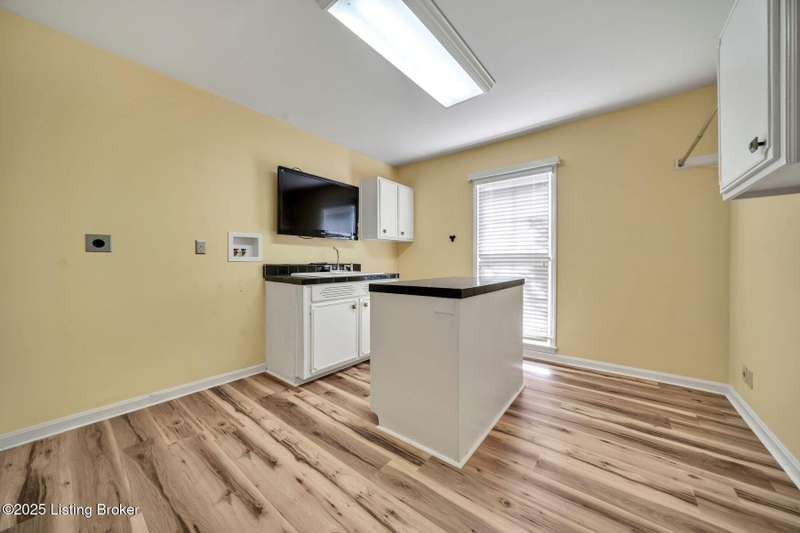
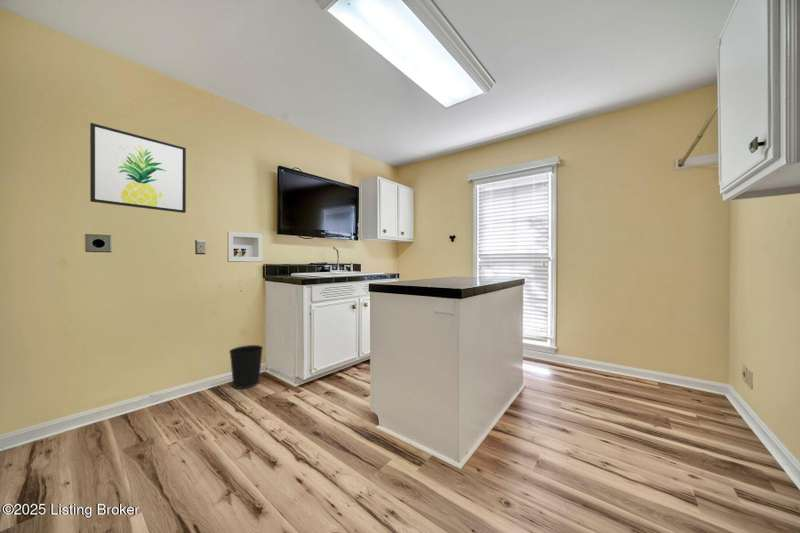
+ wastebasket [228,344,264,390]
+ wall art [89,122,187,214]
